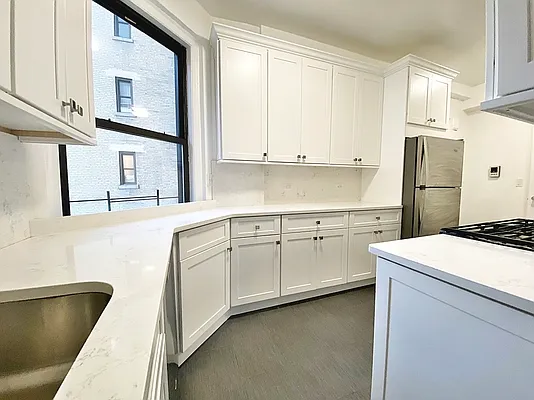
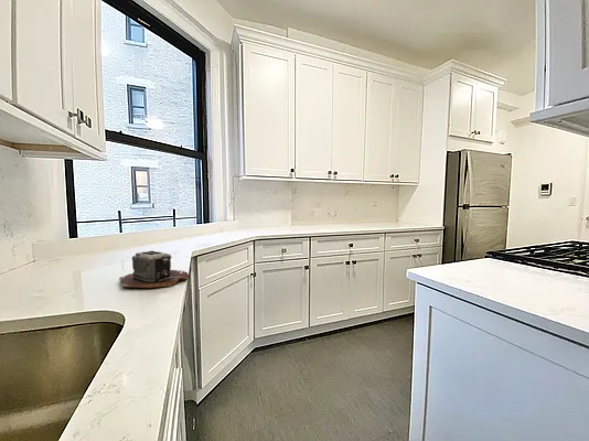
+ toaster [118,250,190,289]
